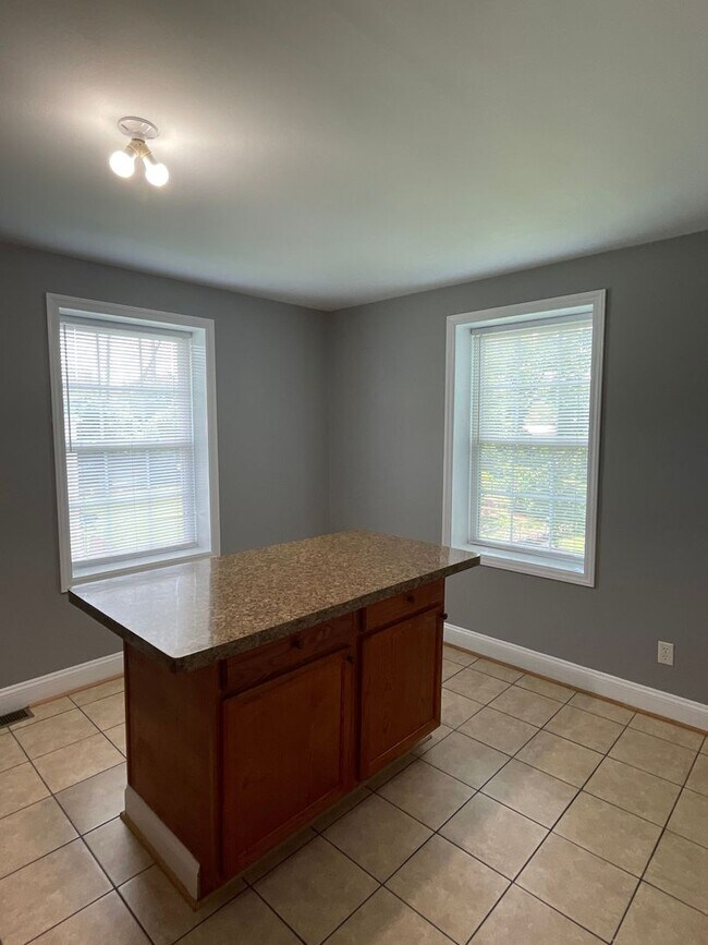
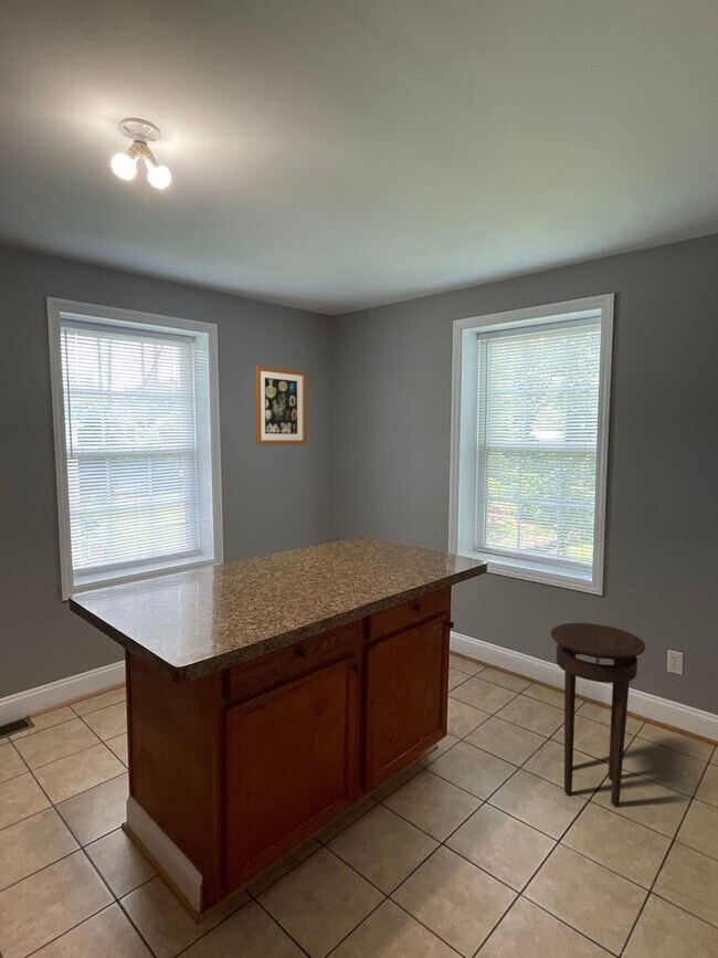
+ stool [550,622,646,808]
+ wall art [254,365,307,445]
